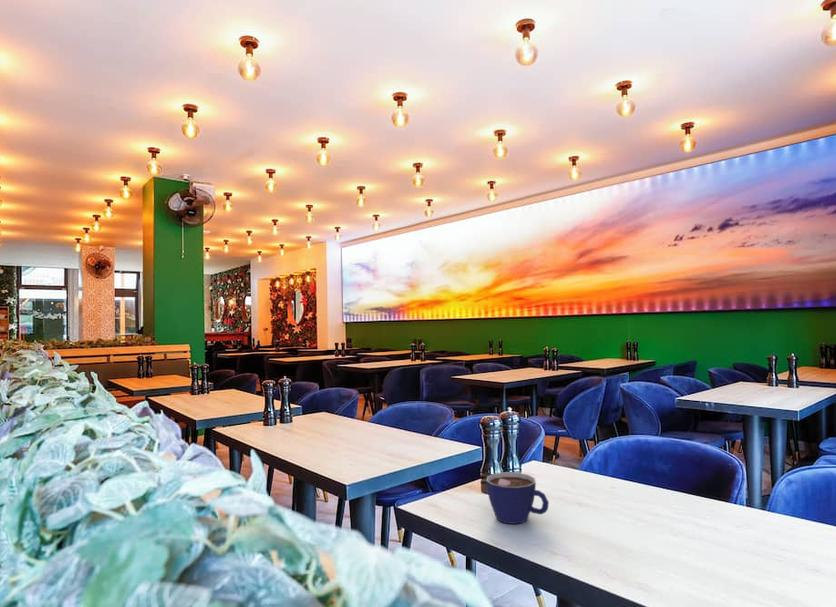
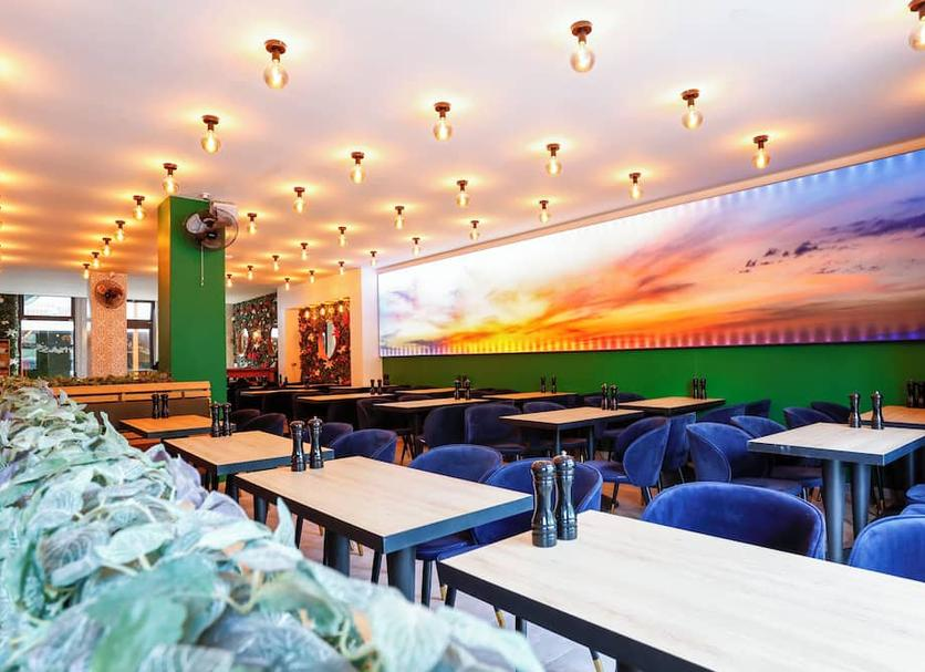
- cup [486,471,550,525]
